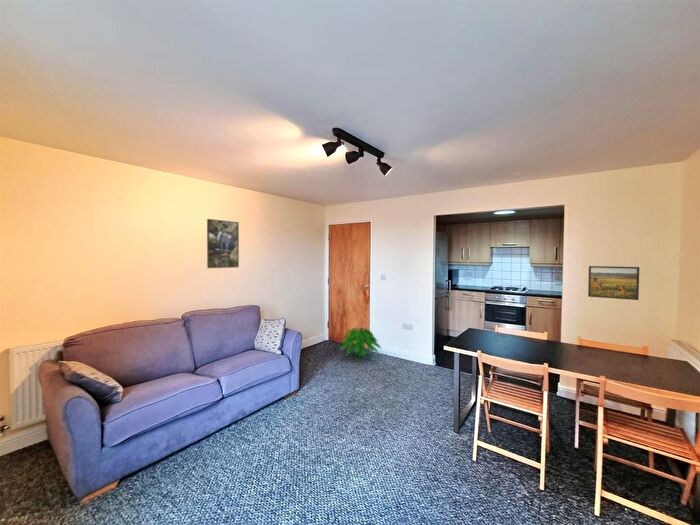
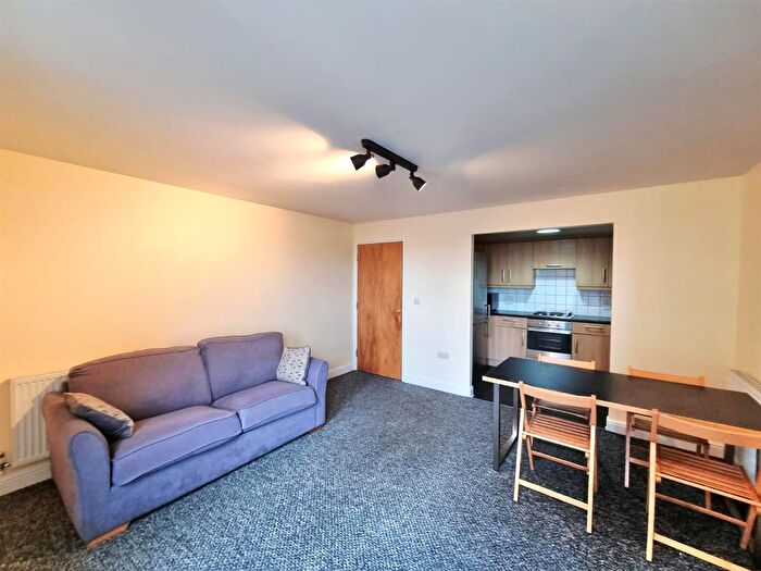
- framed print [206,218,240,269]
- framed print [587,265,640,301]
- indoor plant [338,327,382,358]
